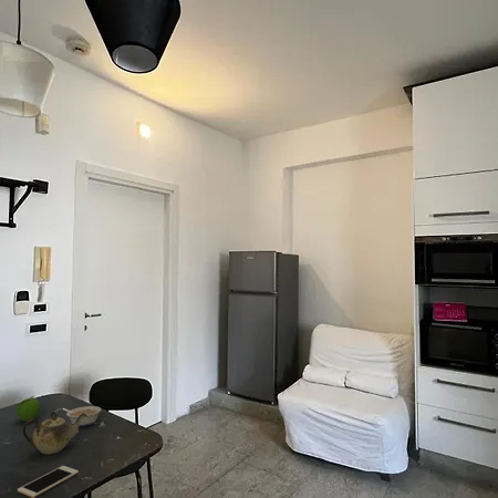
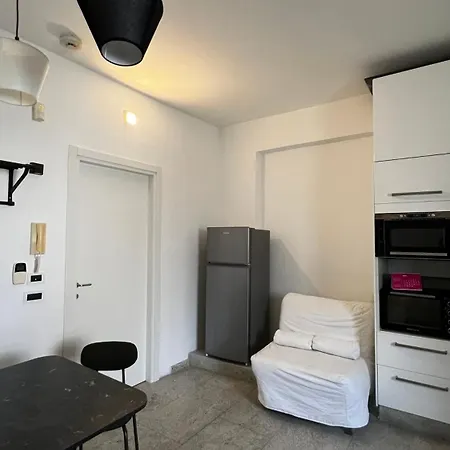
- fruit [15,395,41,423]
- cell phone [17,465,80,498]
- teapot [21,411,87,455]
- legume [62,405,102,427]
